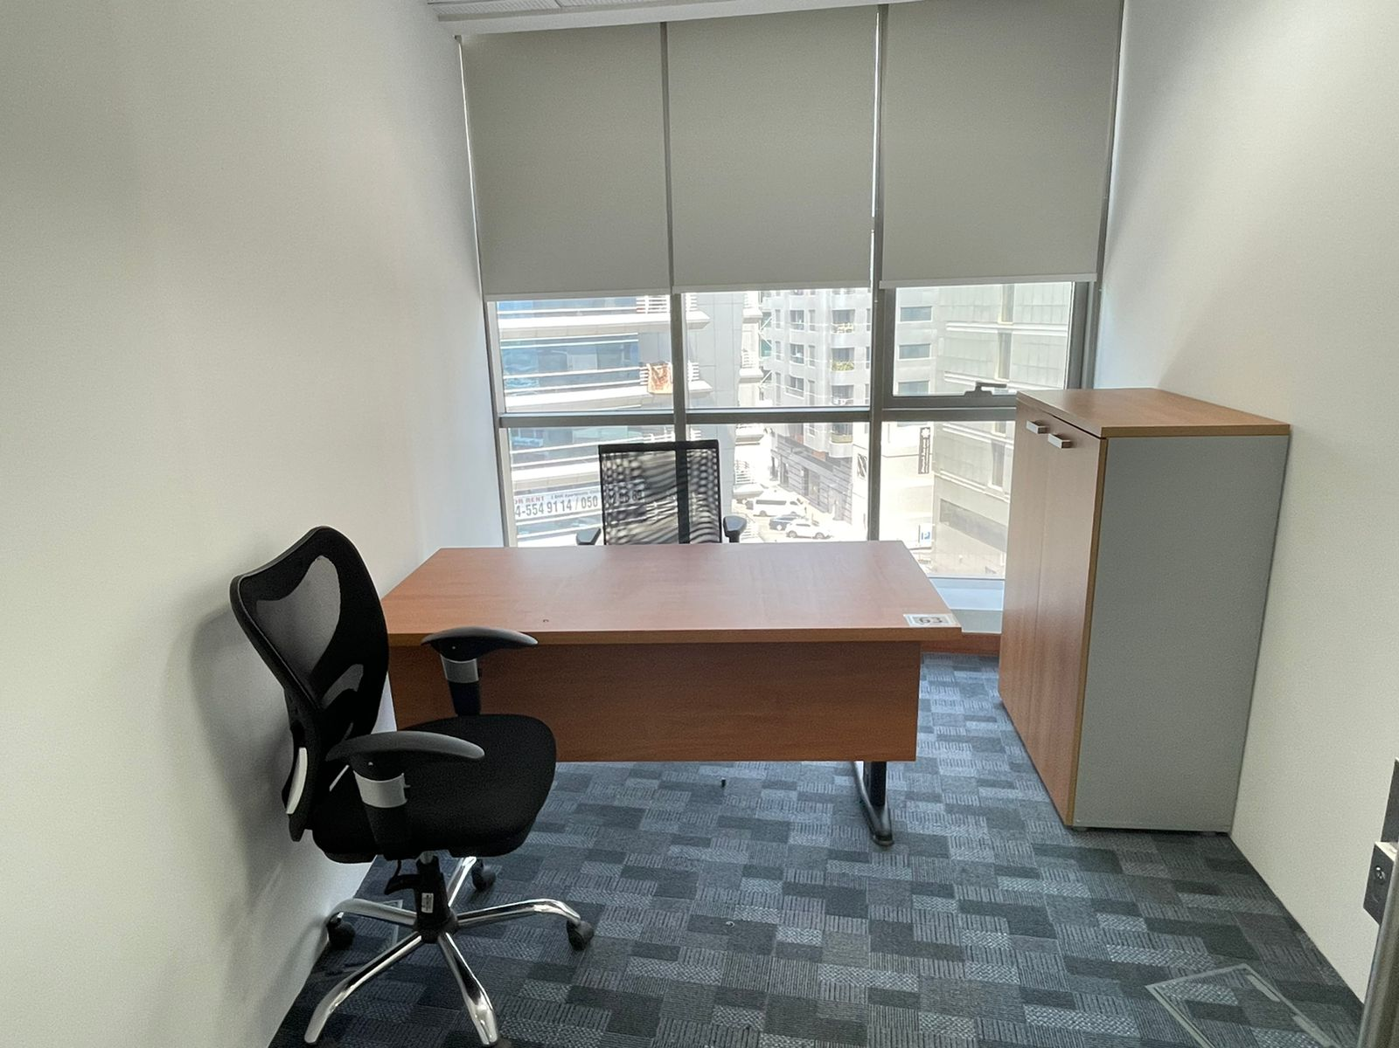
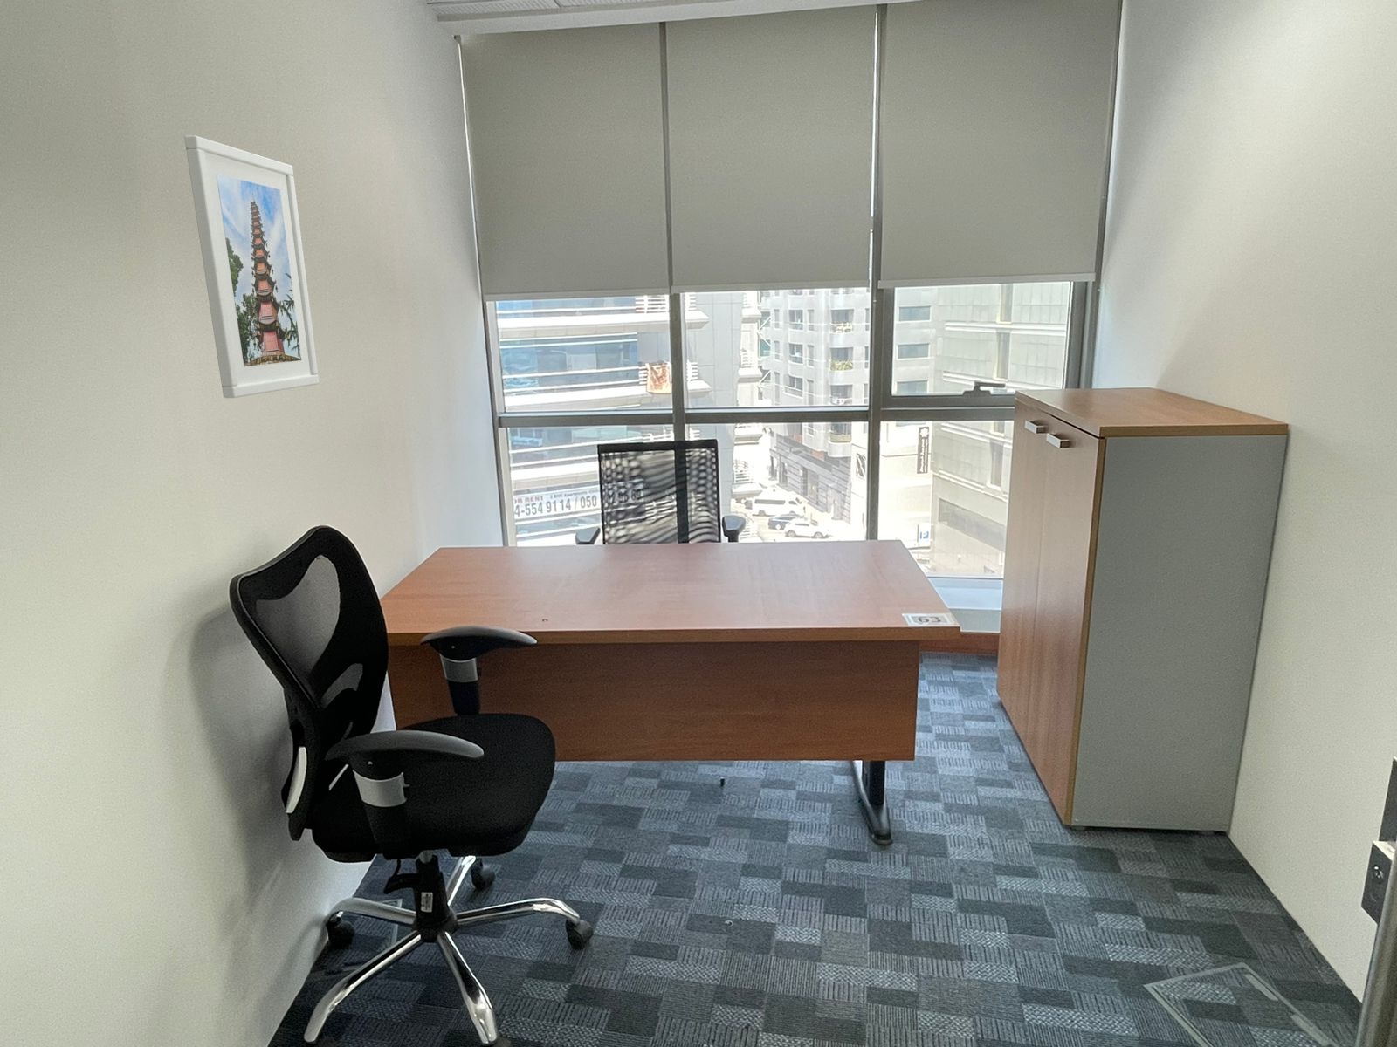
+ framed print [184,134,320,399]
